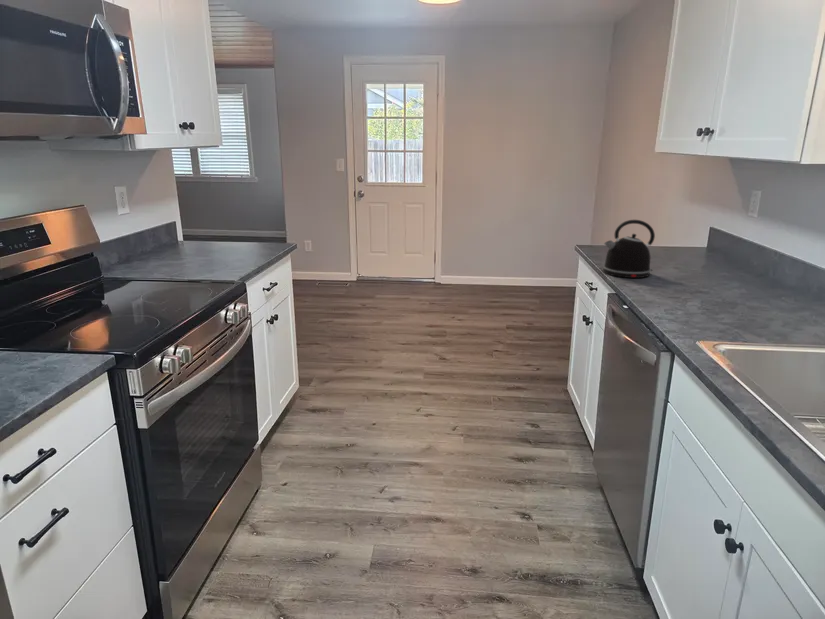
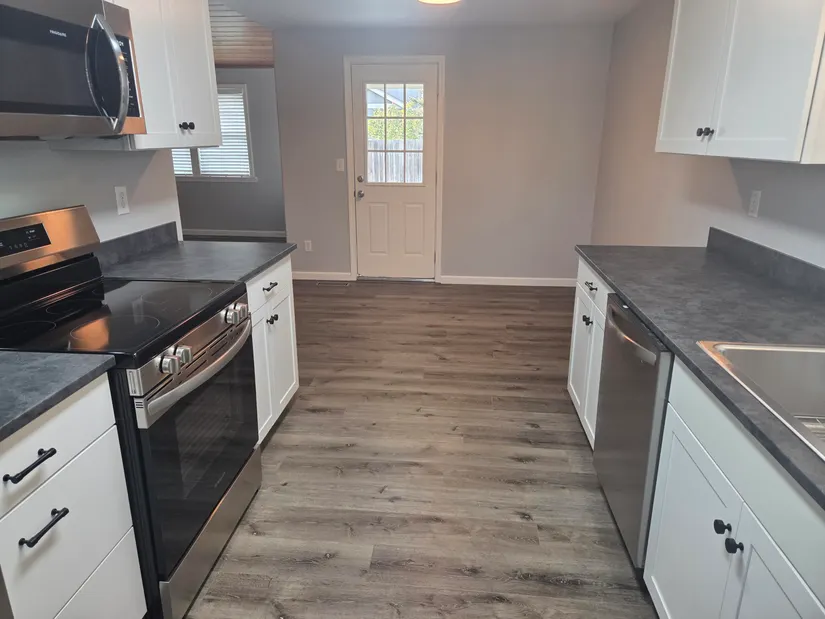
- kettle [602,219,656,279]
